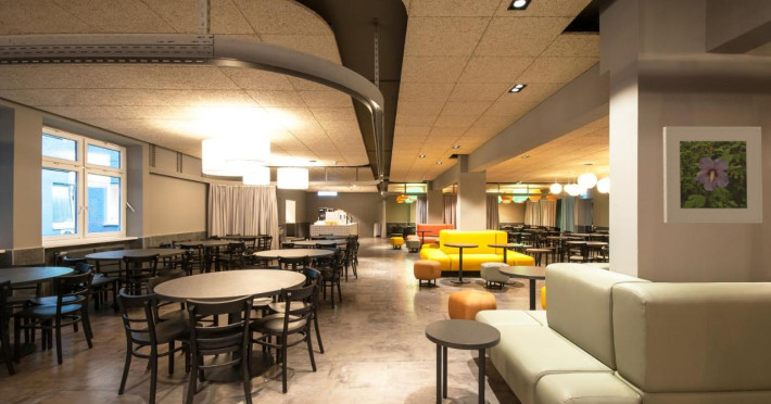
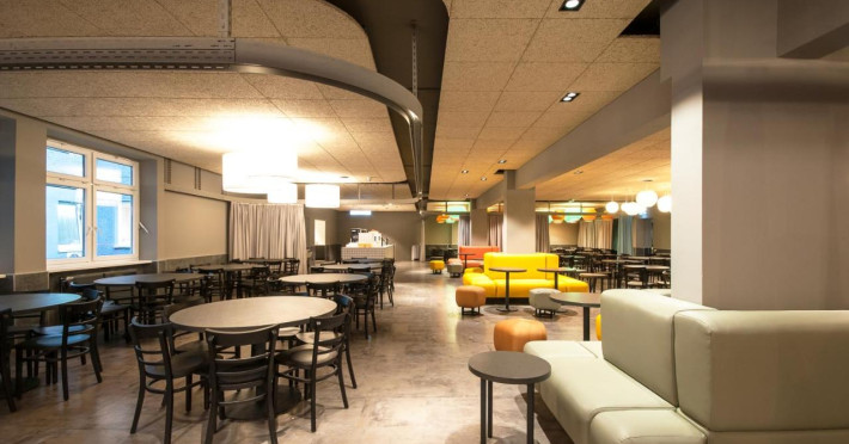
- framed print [662,126,763,224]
